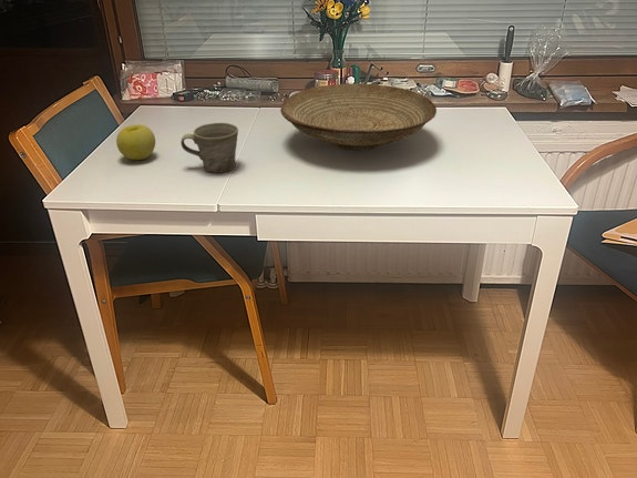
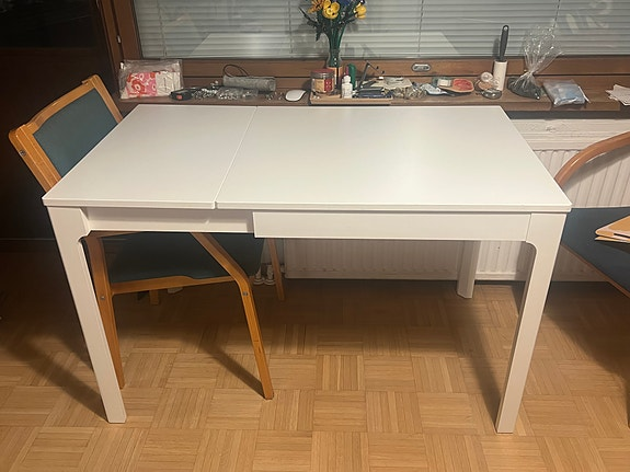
- apple [115,124,156,161]
- mug [179,122,239,174]
- decorative bowl [279,82,438,151]
